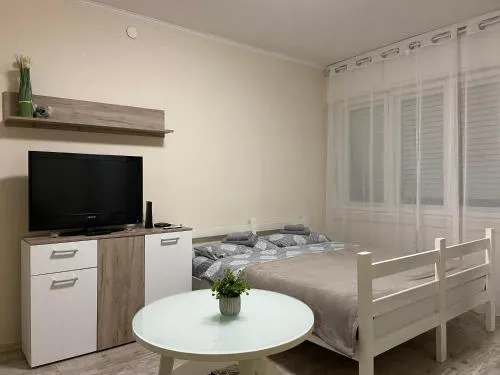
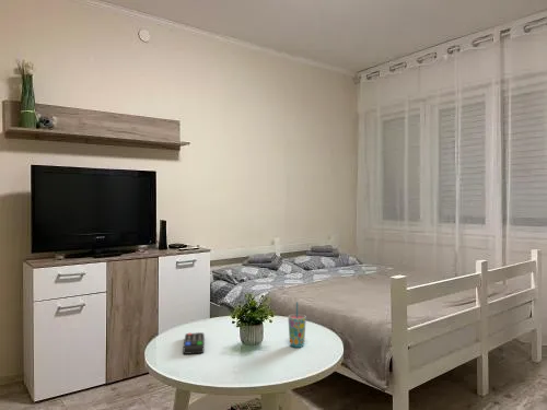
+ cup [287,301,307,349]
+ remote control [182,331,206,355]
